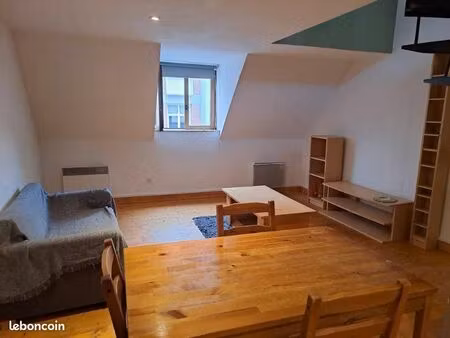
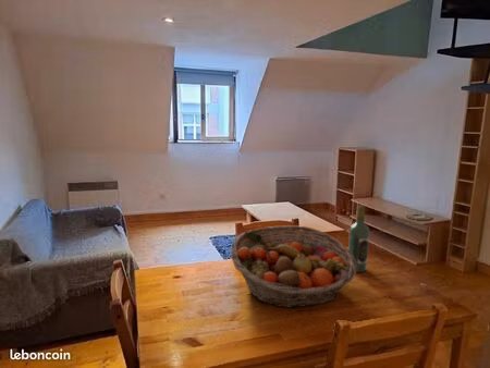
+ fruit basket [230,224,357,309]
+ wine bottle [347,204,370,273]
